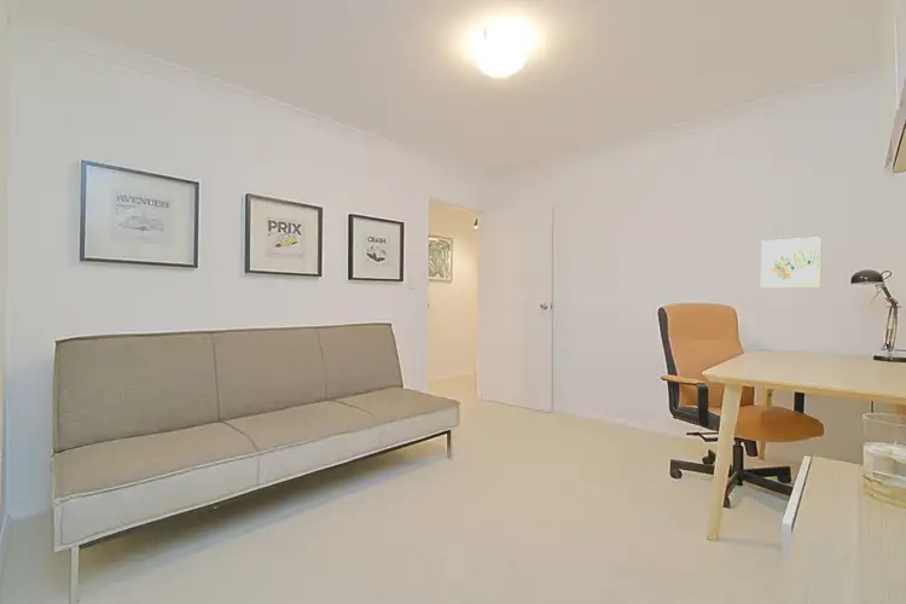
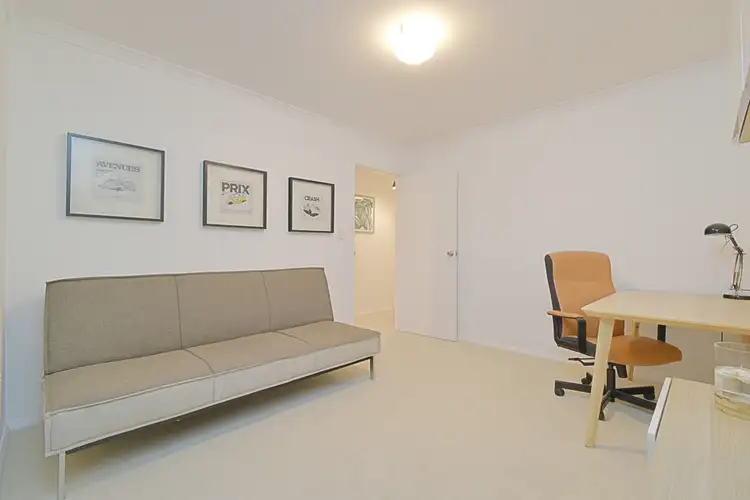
- wall art [760,236,823,289]
